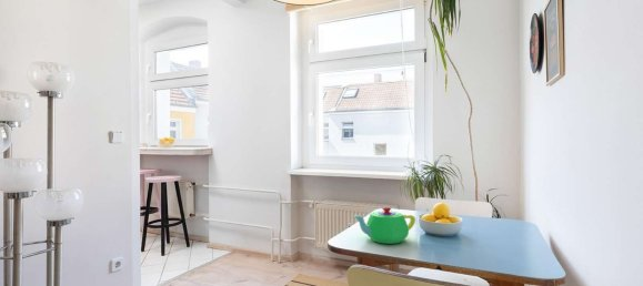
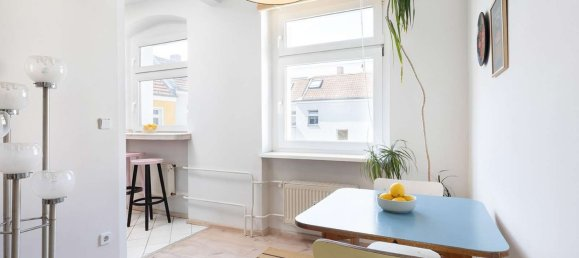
- teapot [352,206,416,245]
